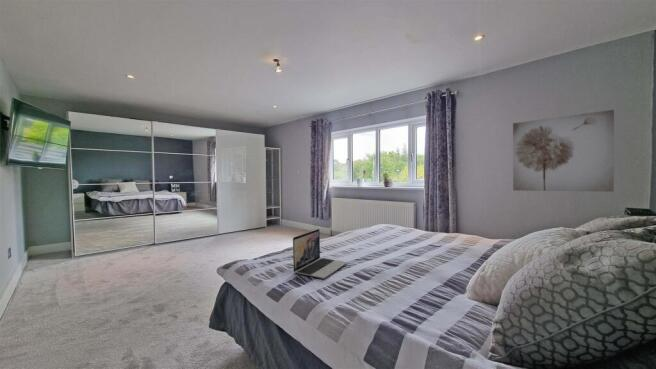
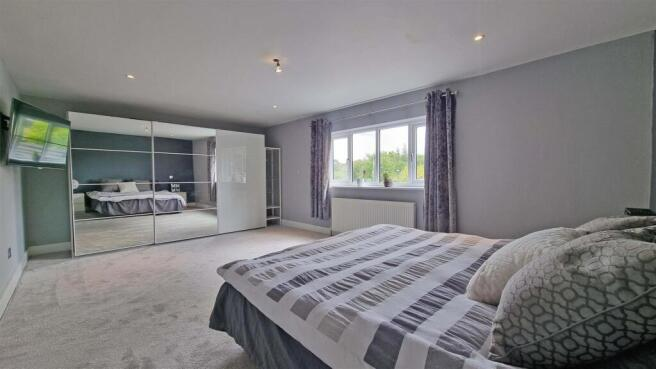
- wall art [512,109,615,193]
- laptop [292,228,348,279]
